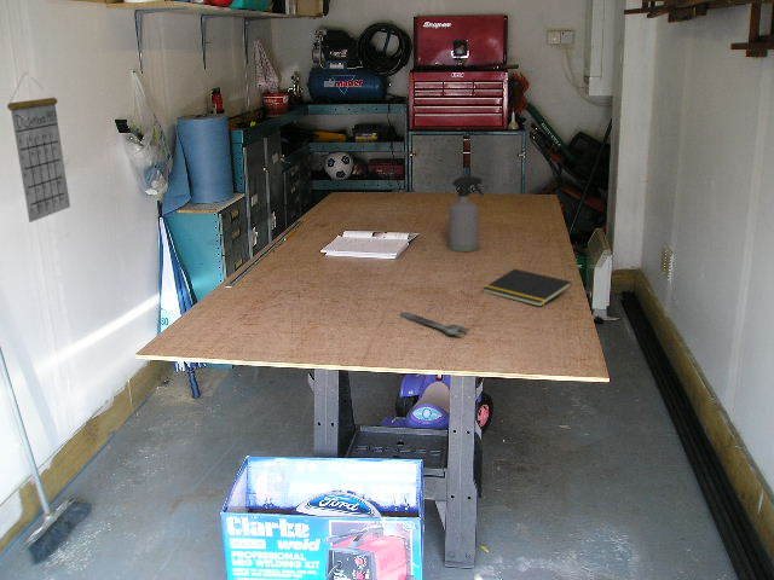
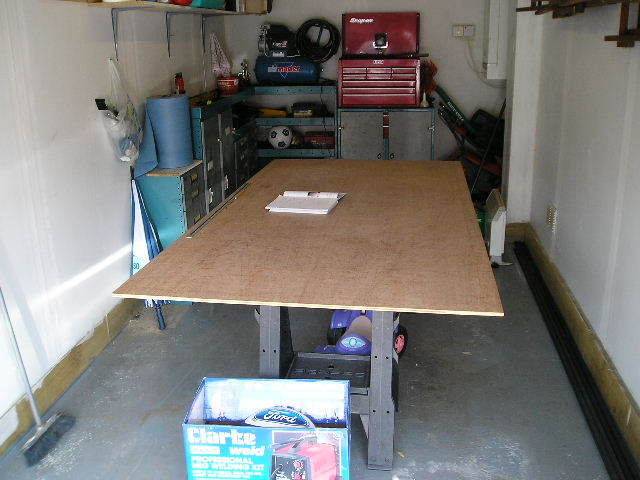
- notepad [481,267,573,308]
- calendar [6,71,71,224]
- spray bottle [447,175,485,253]
- adjustable wrench [399,311,470,336]
